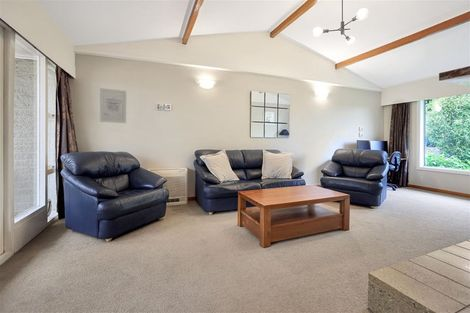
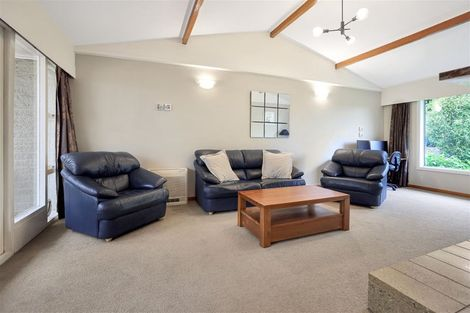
- wall art [99,87,127,124]
